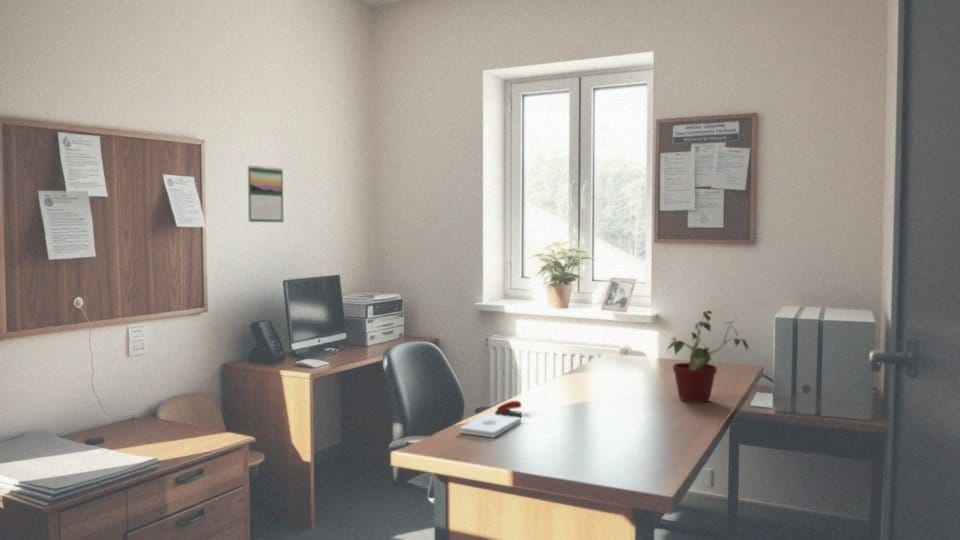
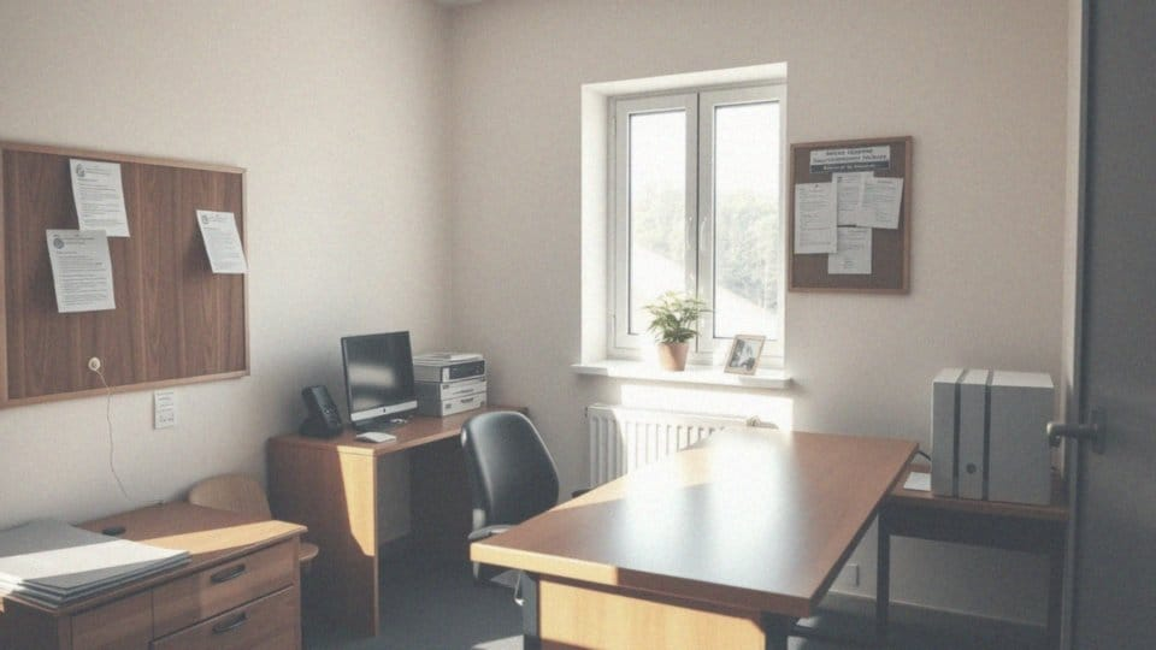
- stapler [494,400,523,418]
- potted plant [665,309,750,404]
- calendar [247,164,284,223]
- notepad [459,413,522,439]
